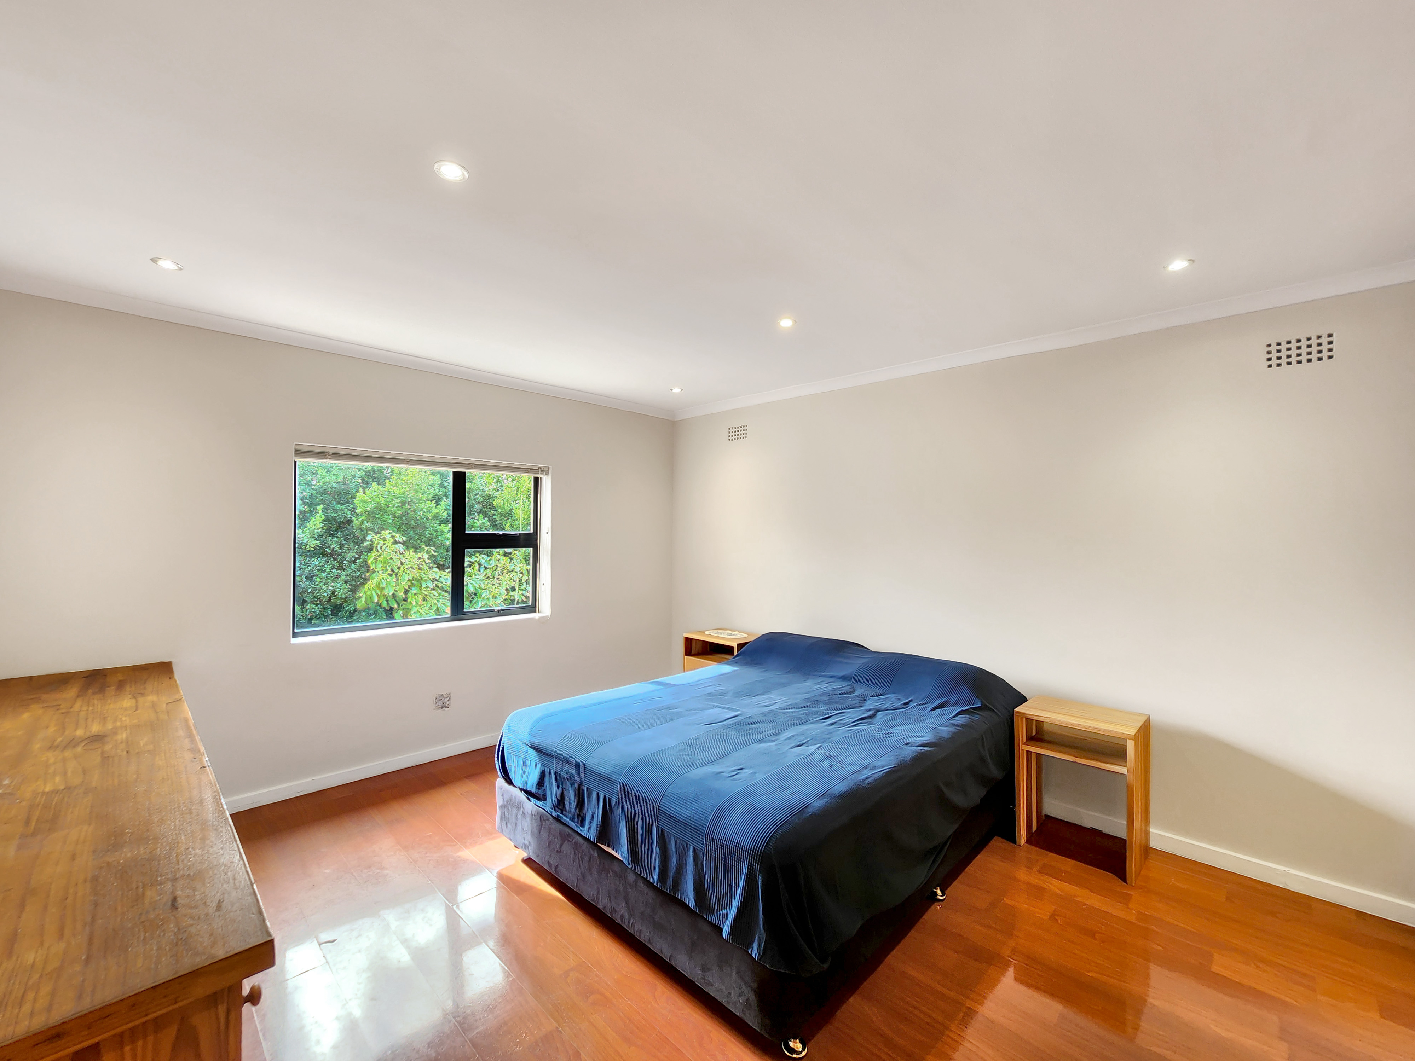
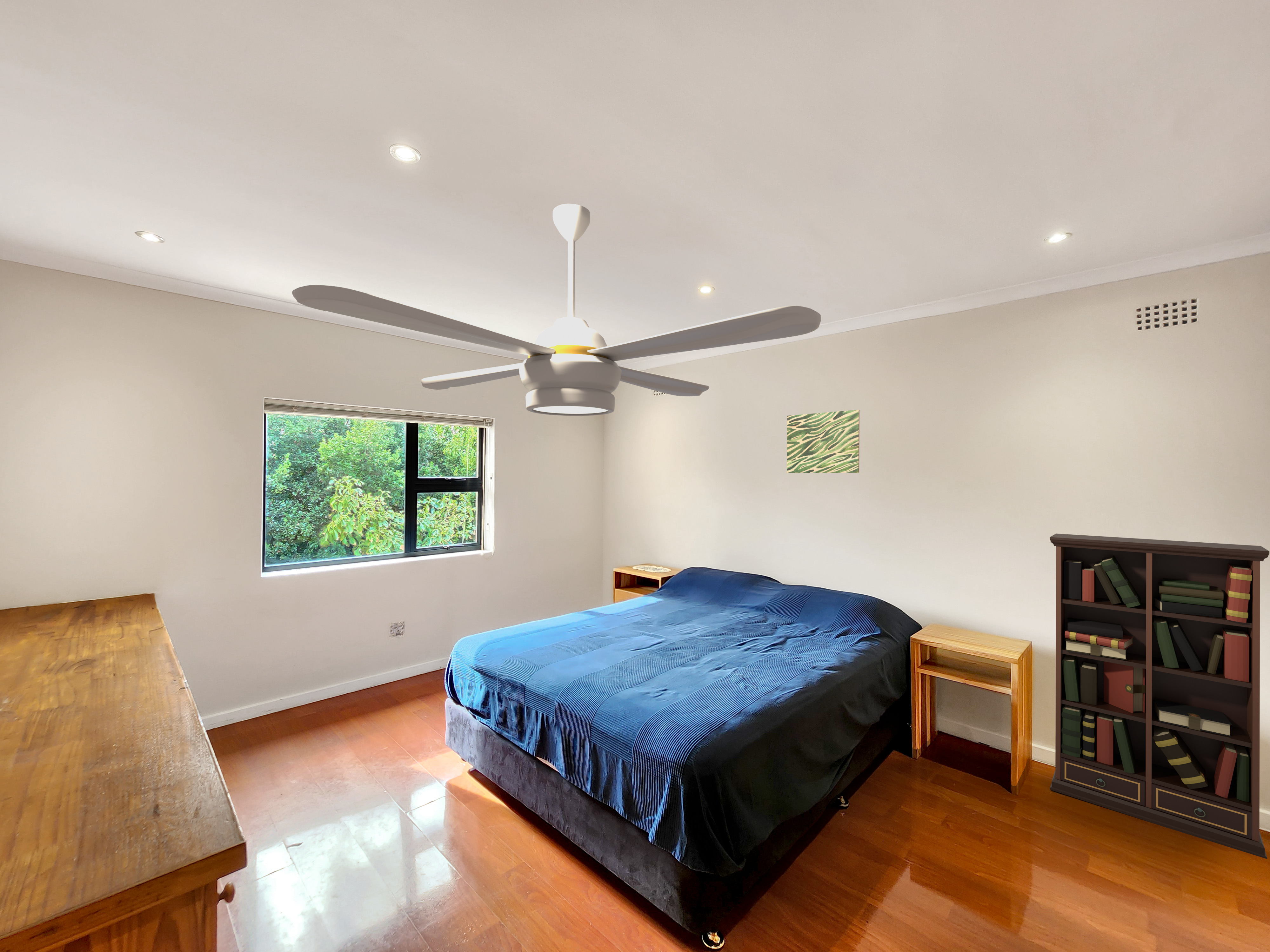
+ wall art [786,409,860,473]
+ ceiling fan [292,203,821,416]
+ bookcase [1049,533,1270,859]
